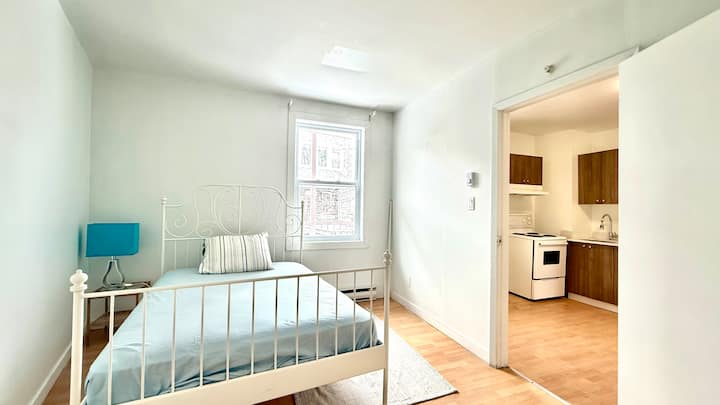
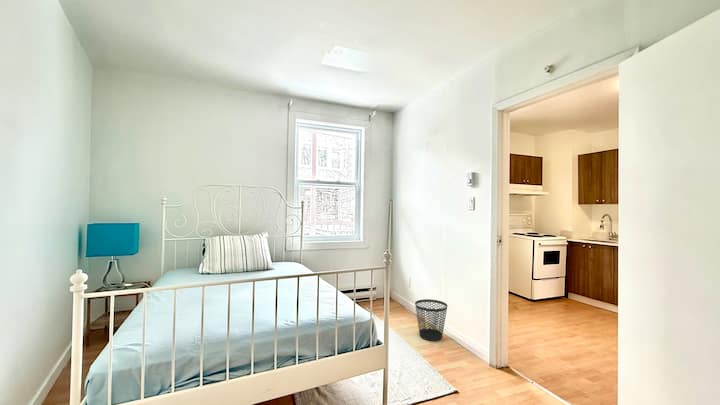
+ wastebasket [414,298,448,342]
